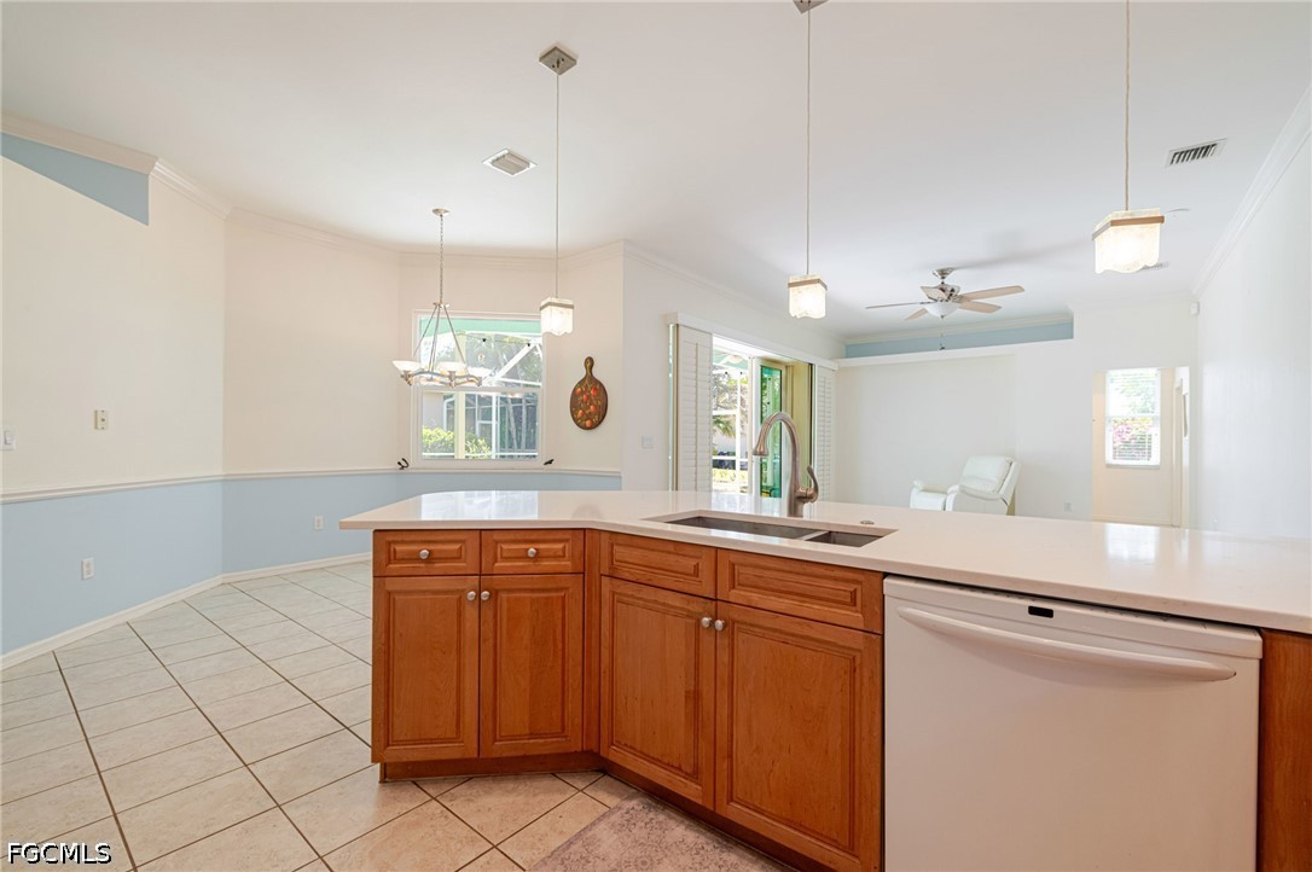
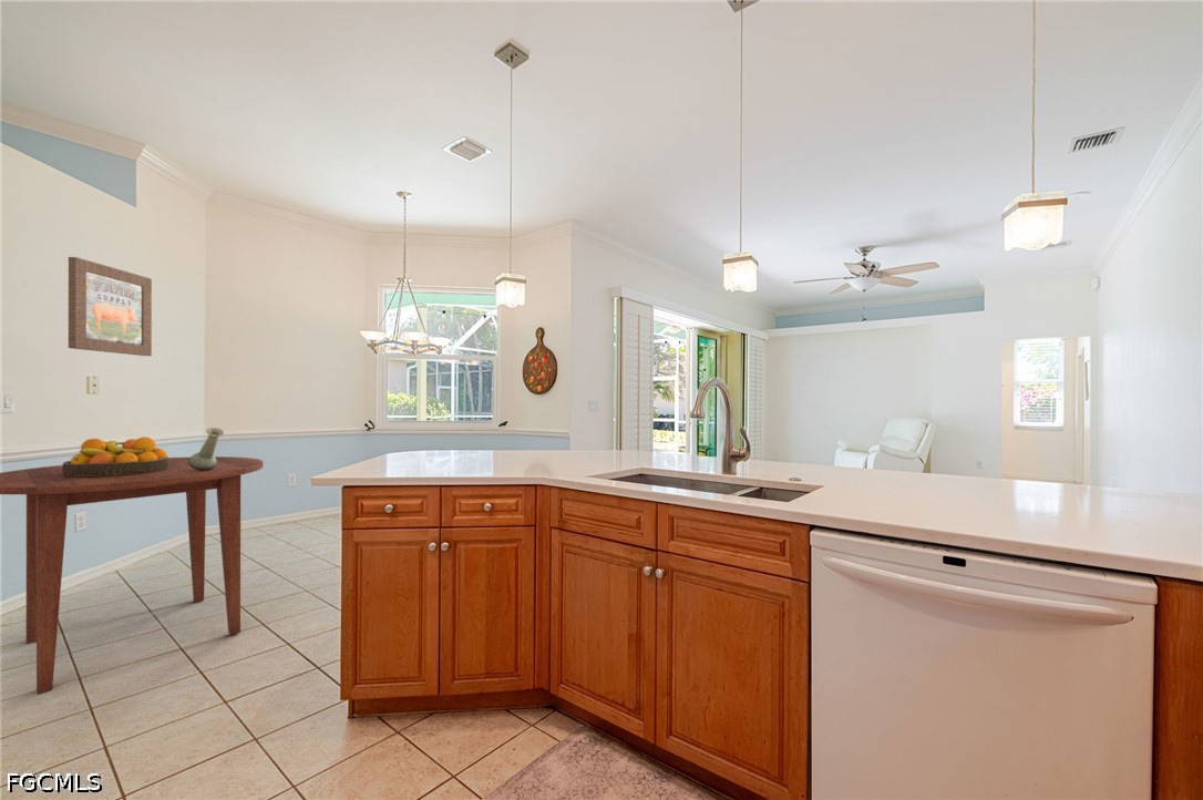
+ dining table [0,455,264,695]
+ wall art [68,256,153,357]
+ fruit bowl [62,435,169,478]
+ vase [188,427,225,471]
